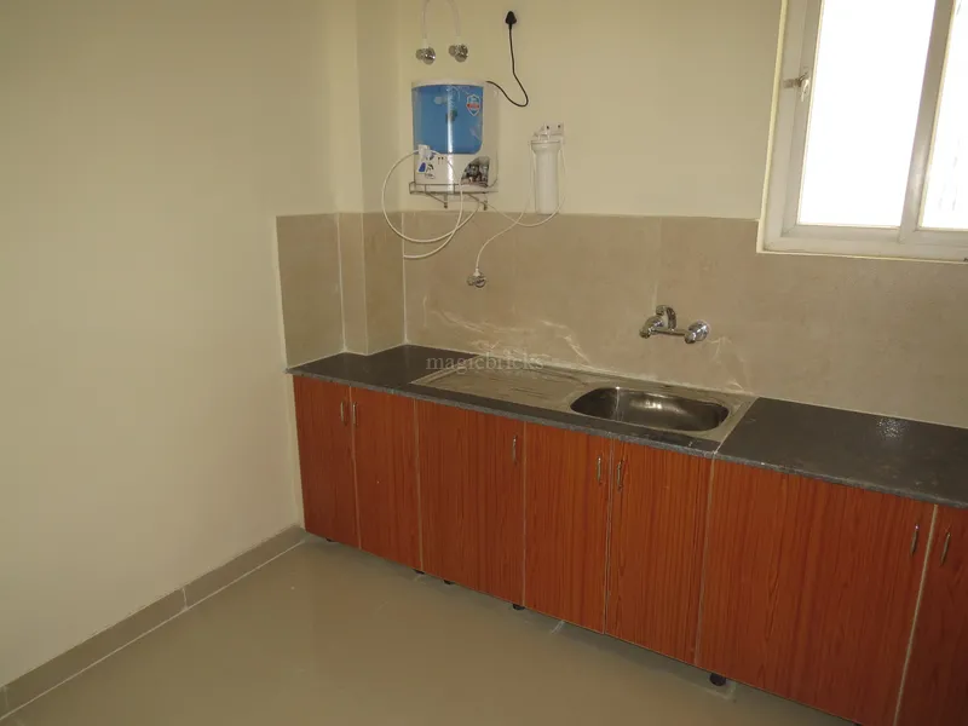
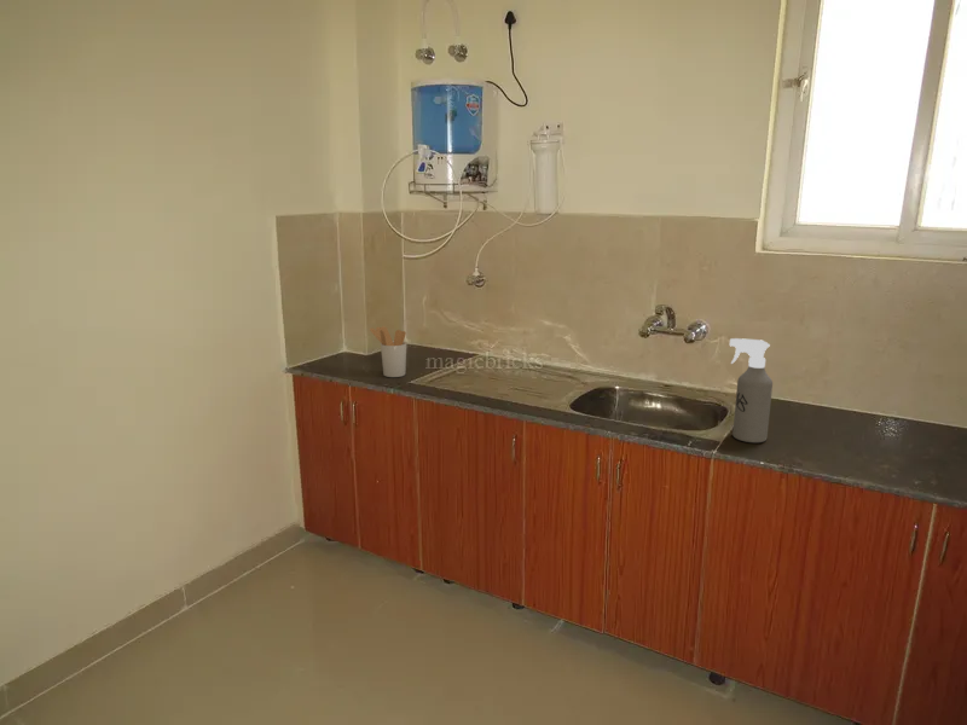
+ spray bottle [729,337,774,443]
+ utensil holder [369,325,407,378]
